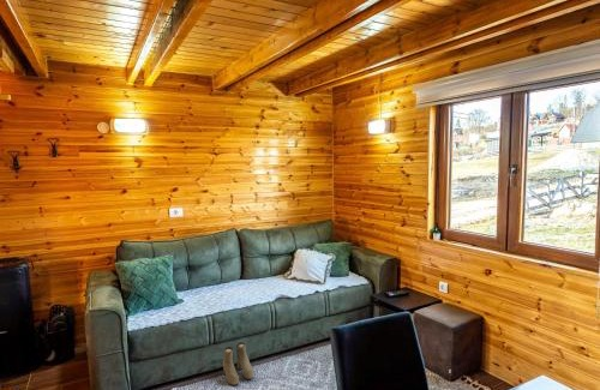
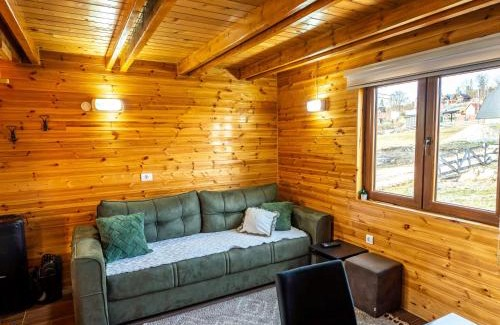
- boots [222,341,254,386]
